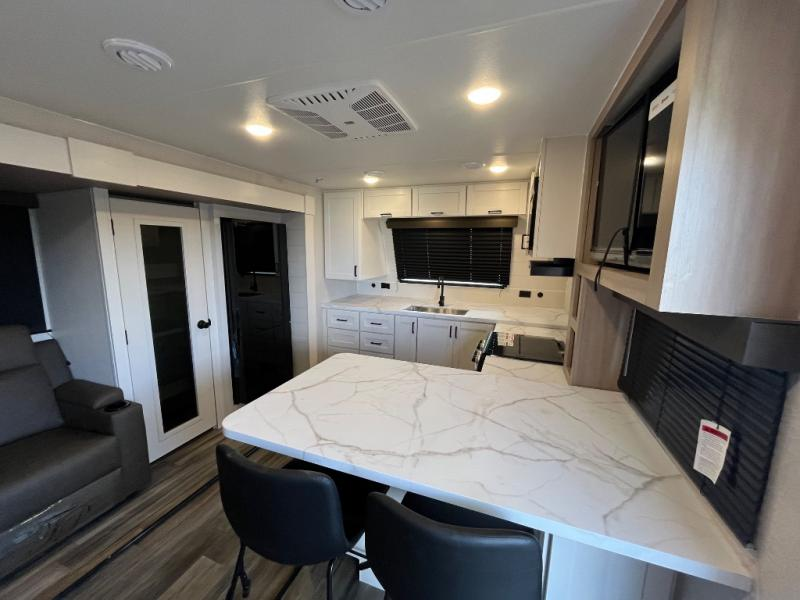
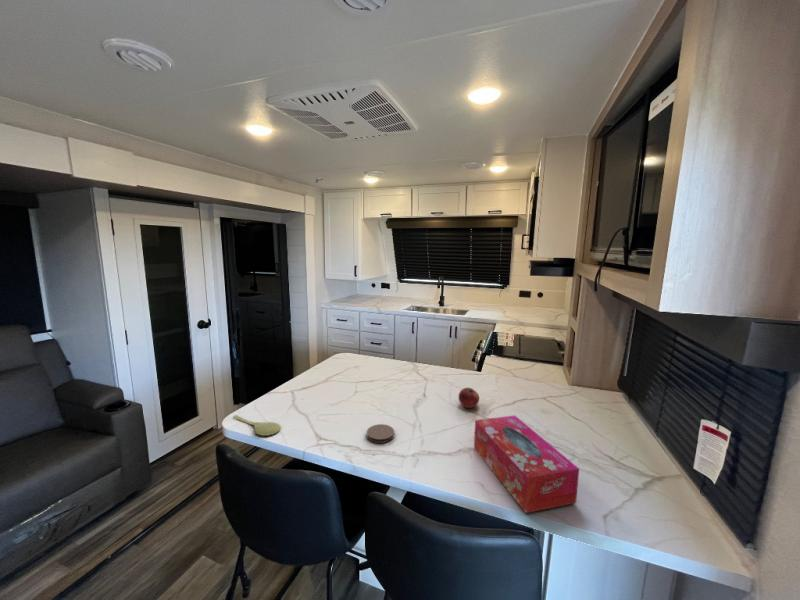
+ tissue box [473,414,580,514]
+ coaster [366,423,395,444]
+ spoon [232,414,282,437]
+ fruit [457,387,480,409]
